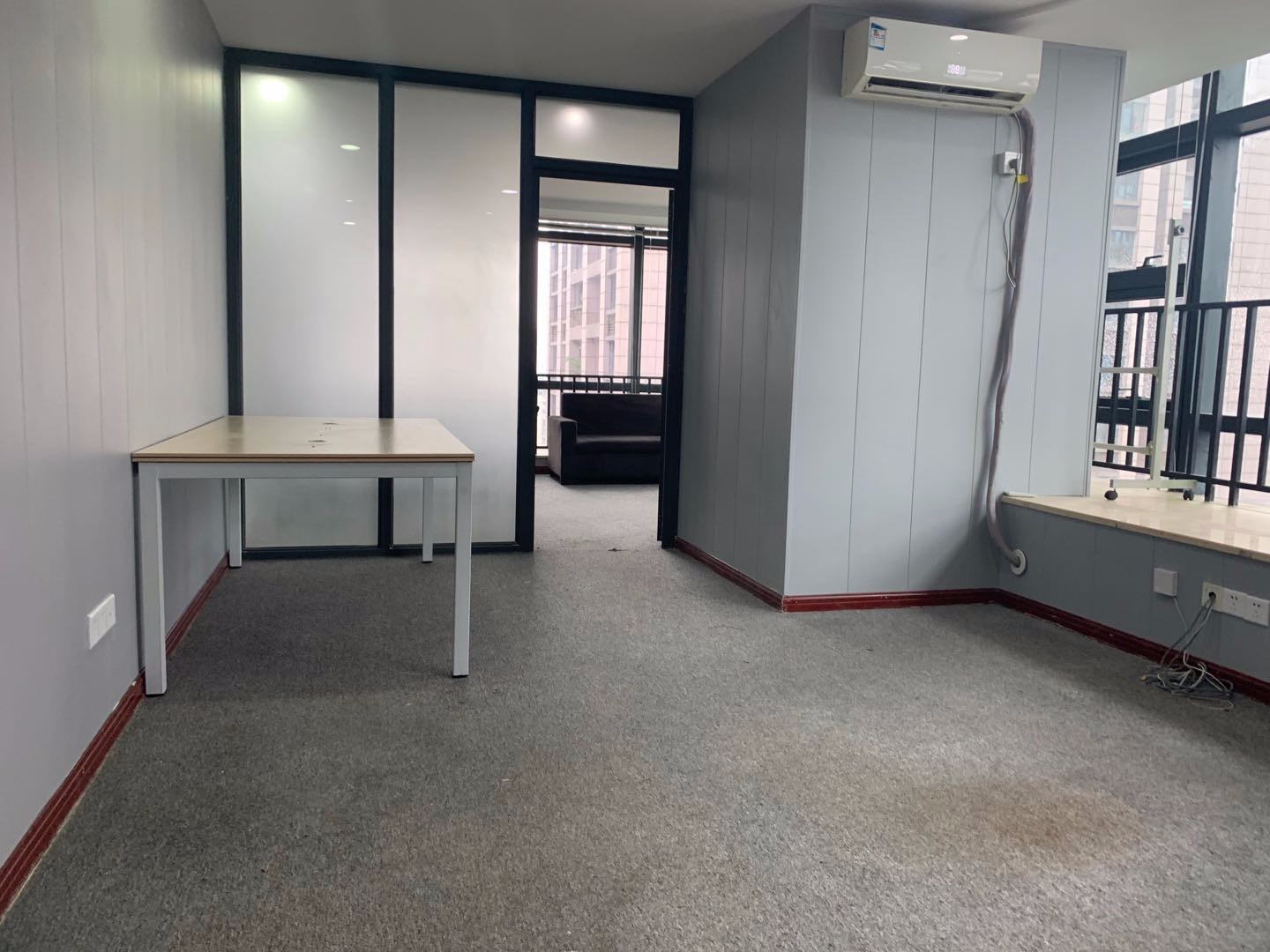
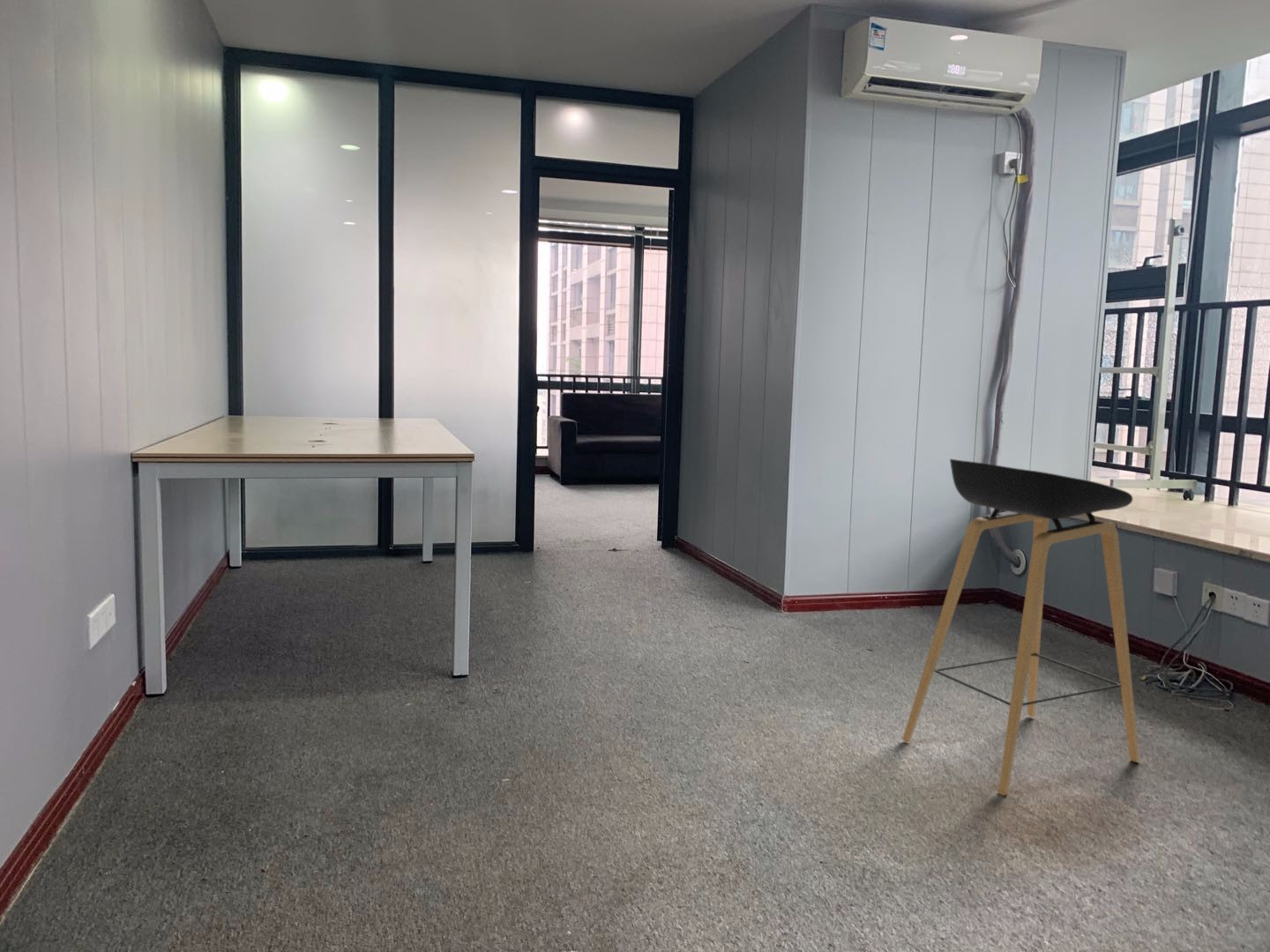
+ stool [901,458,1140,797]
